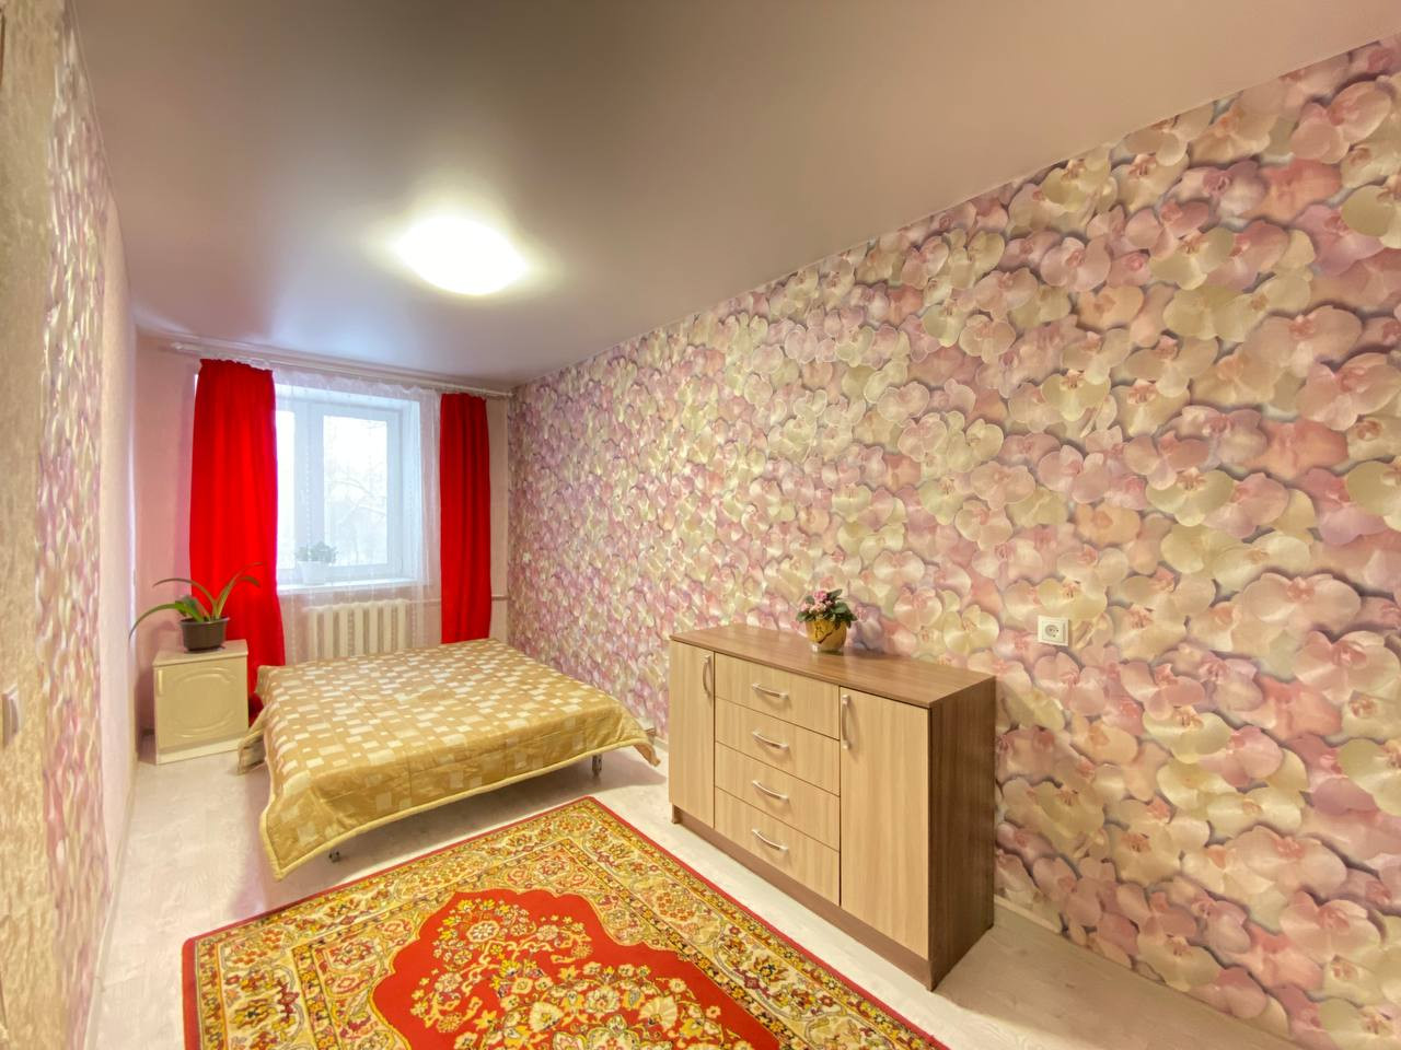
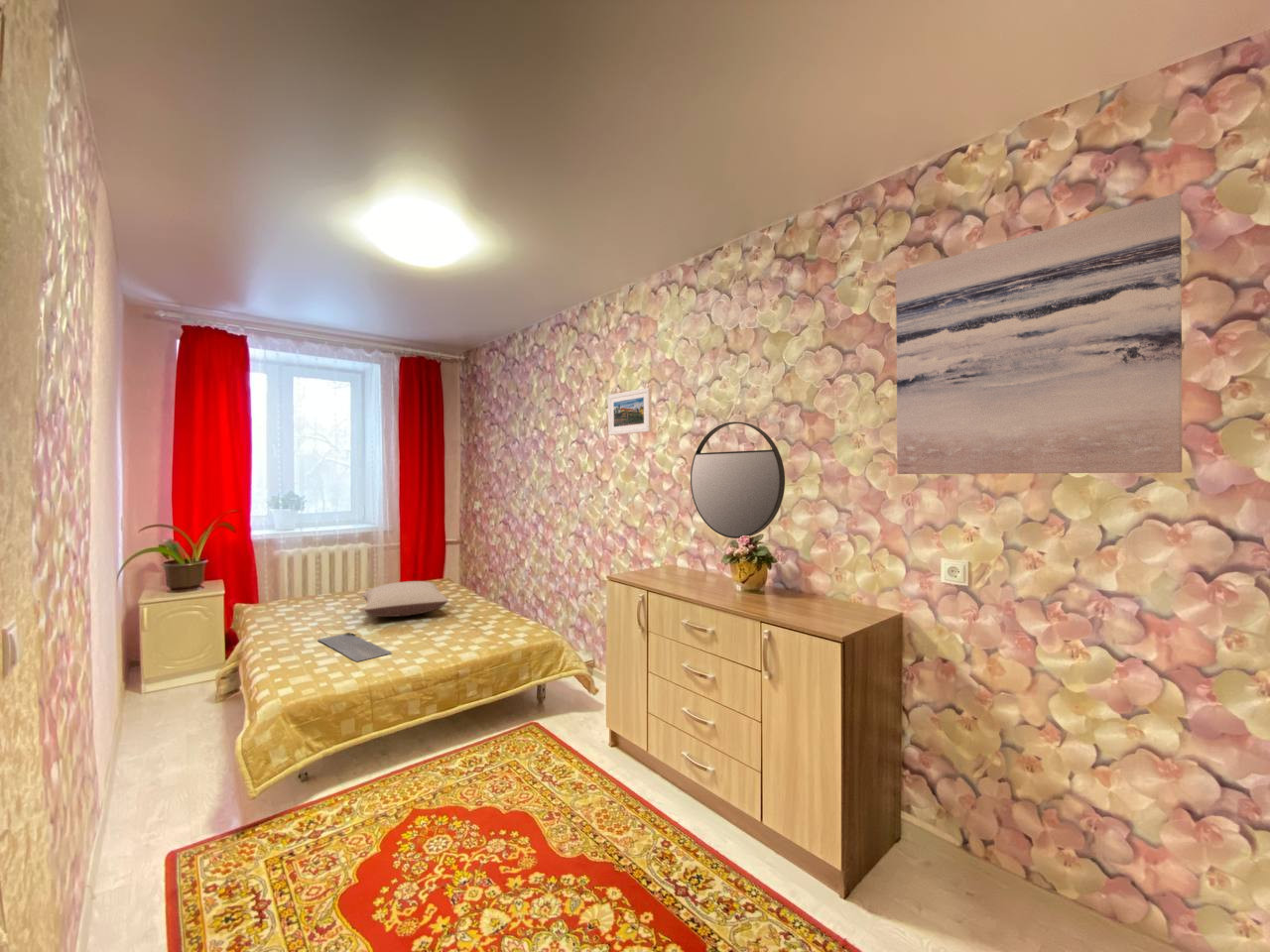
+ pillow [361,580,449,618]
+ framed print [607,387,653,436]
+ wall art [895,191,1183,475]
+ home mirror [690,420,786,539]
+ bath mat [317,632,392,662]
